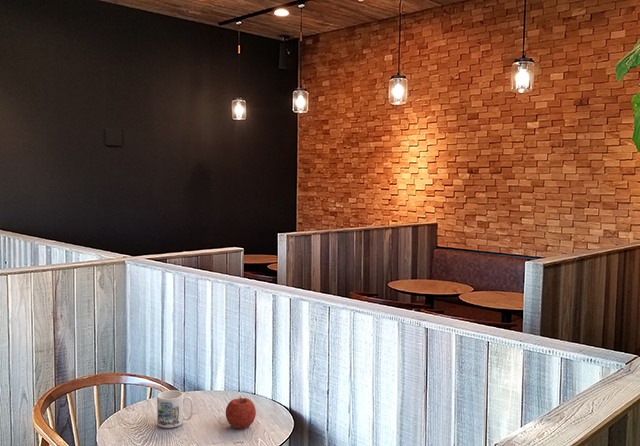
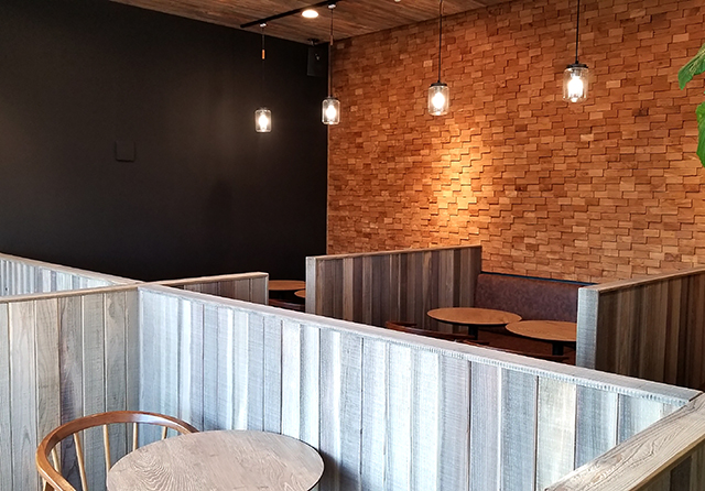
- mug [156,389,194,429]
- fruit [225,396,257,430]
